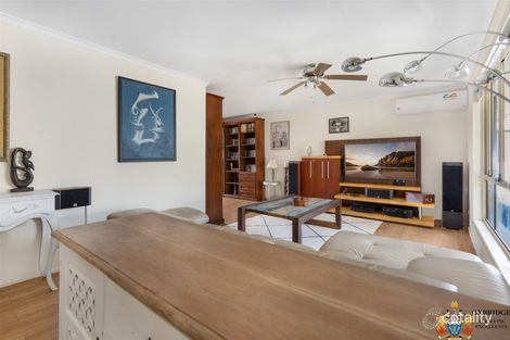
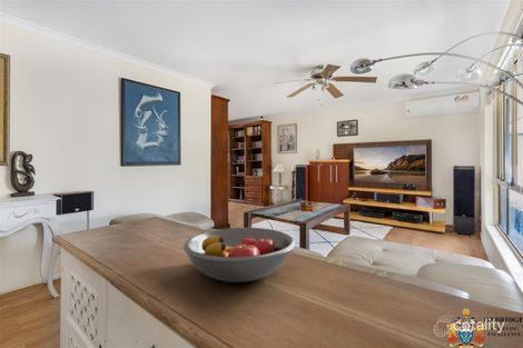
+ fruit bowl [182,227,297,284]
